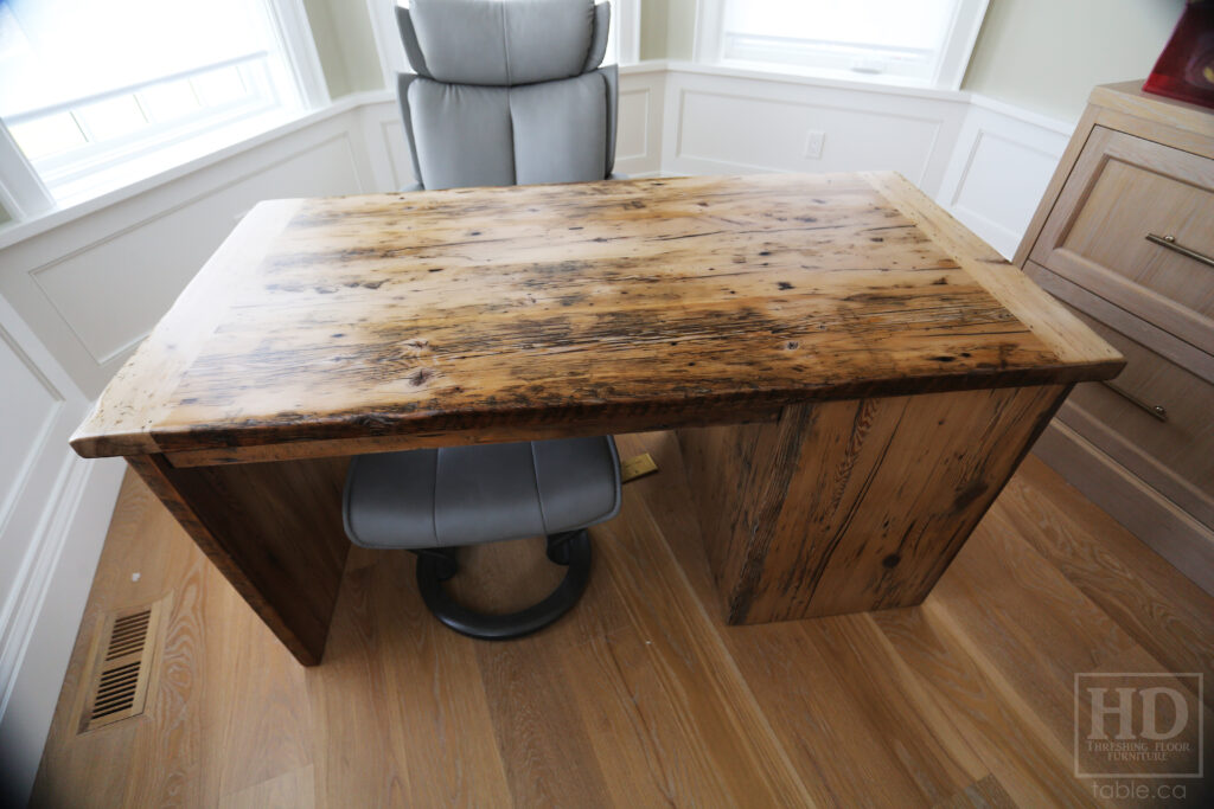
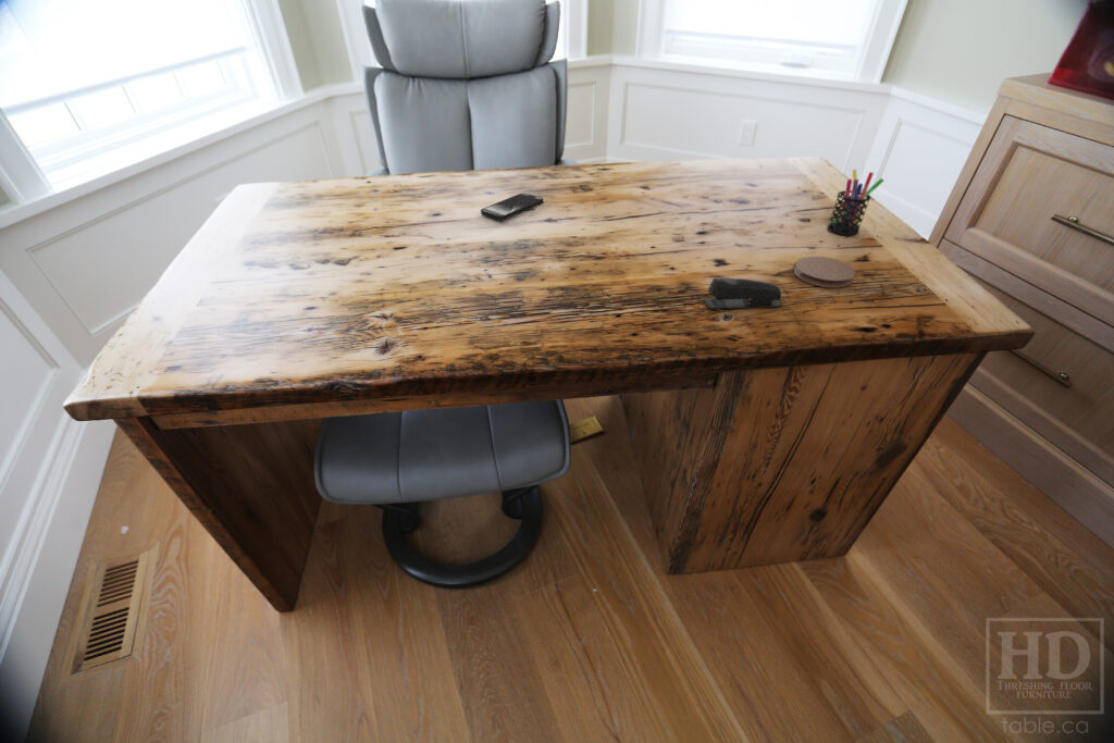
+ pen holder [826,169,884,236]
+ coaster [793,256,856,288]
+ stapler [703,276,783,310]
+ smartphone [480,193,544,221]
